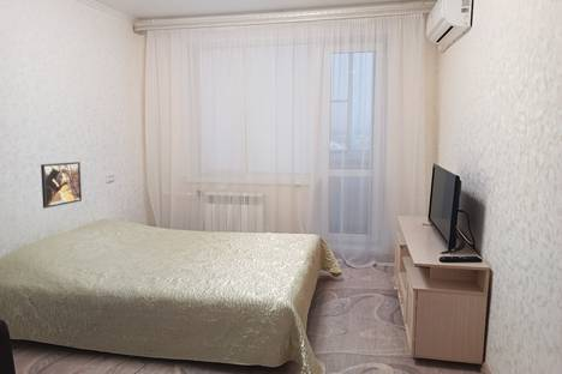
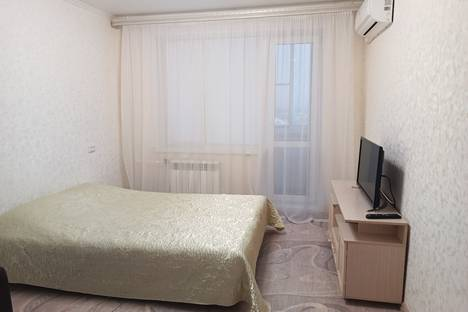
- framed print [40,161,83,210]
